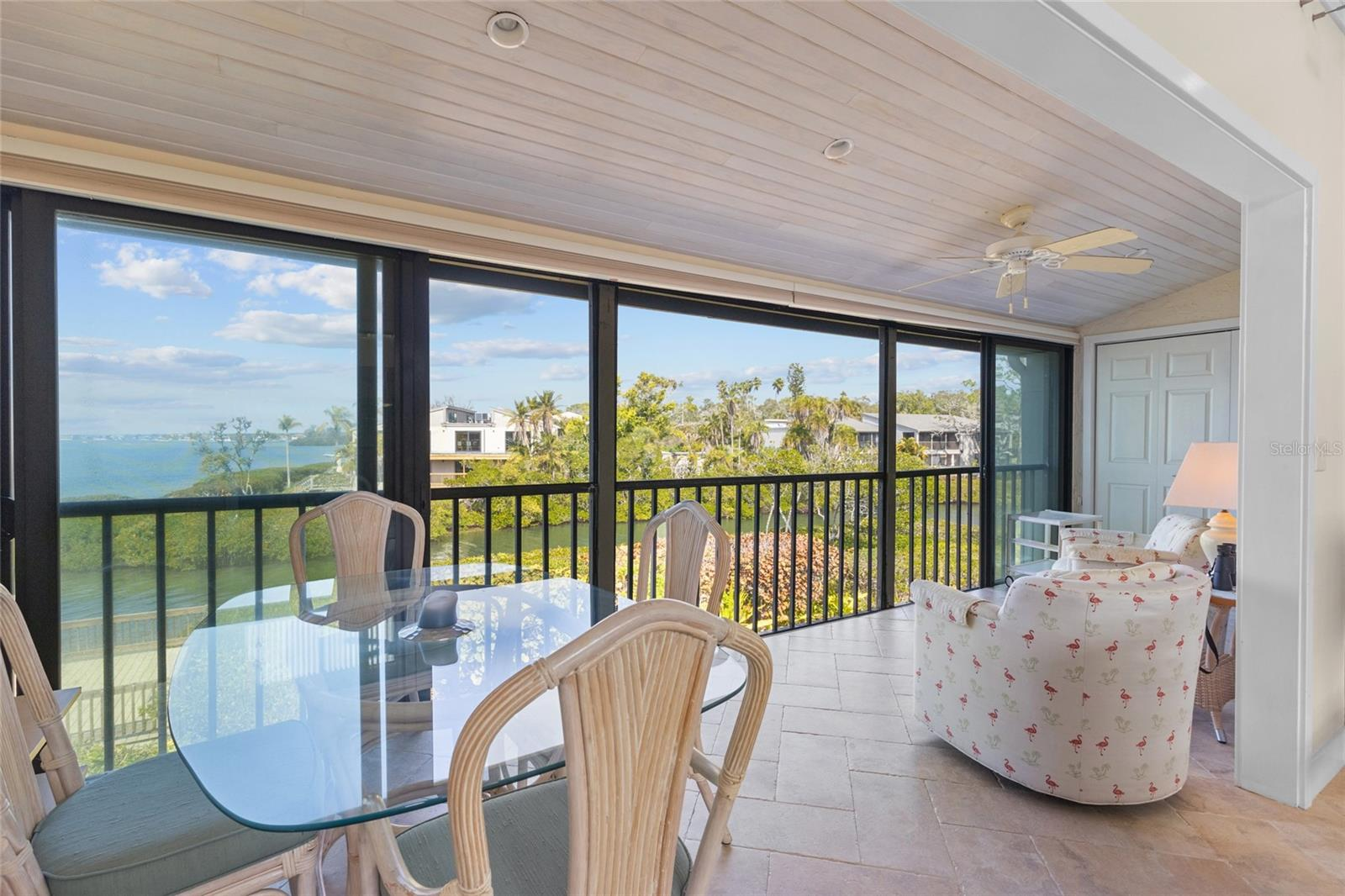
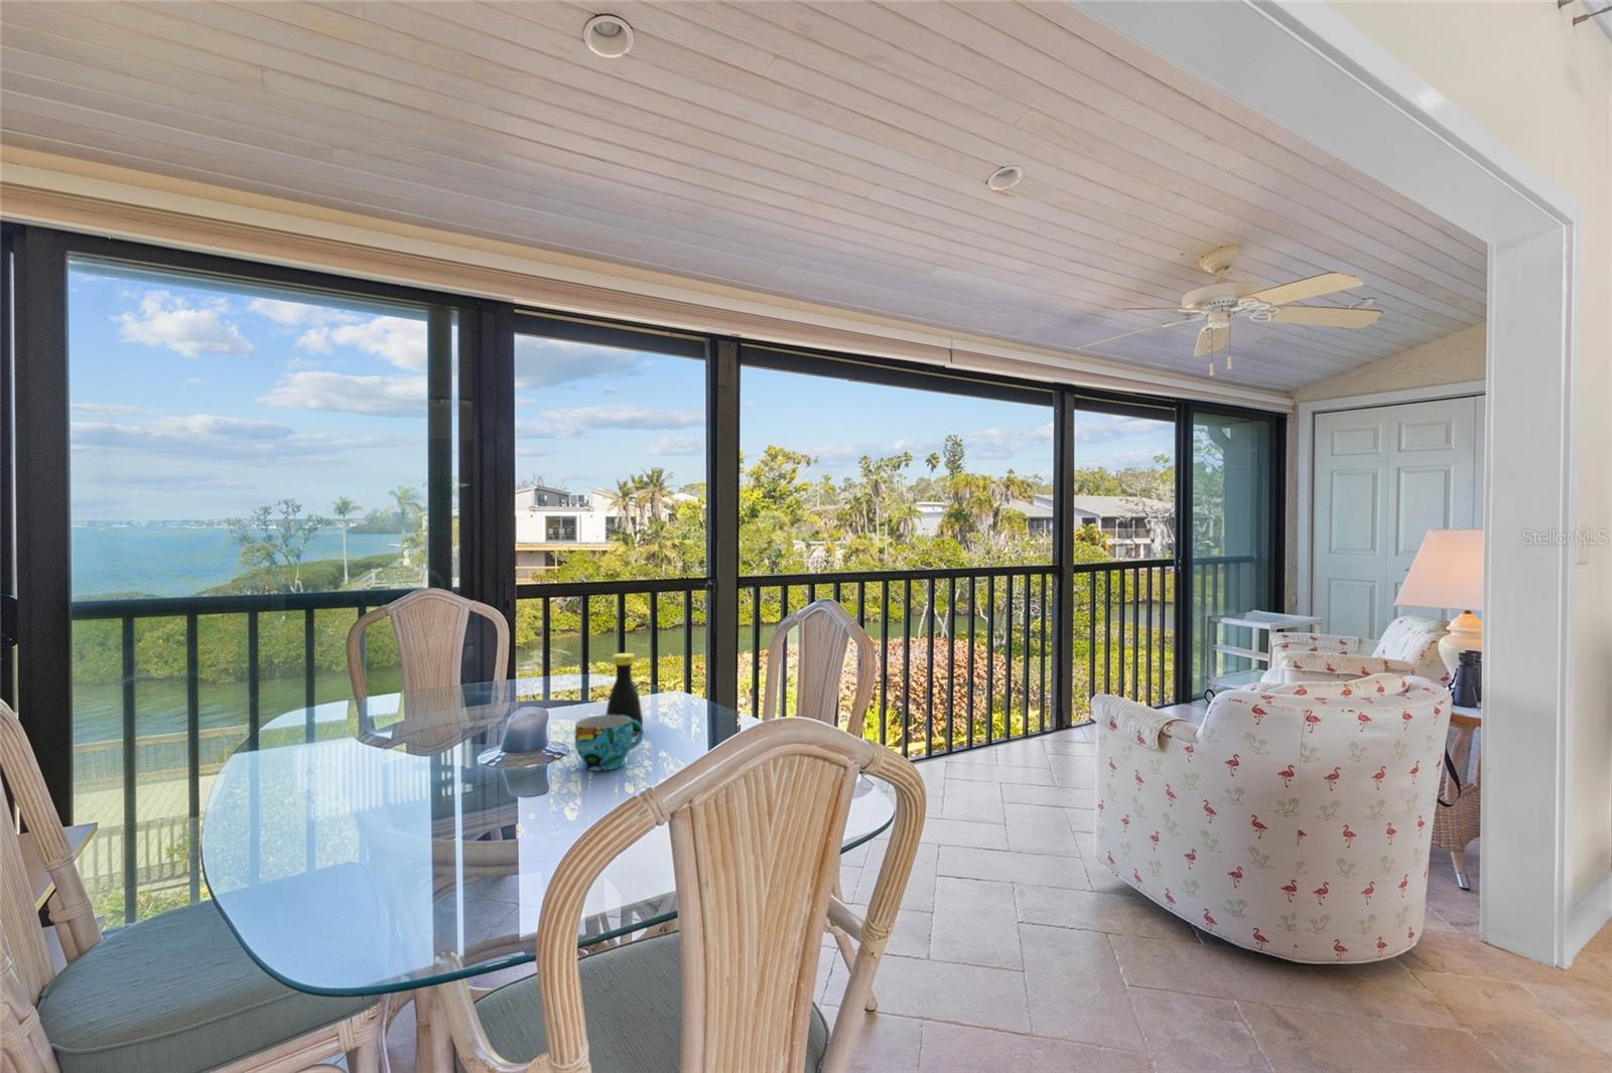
+ bottle [605,653,644,735]
+ cup [573,714,645,771]
